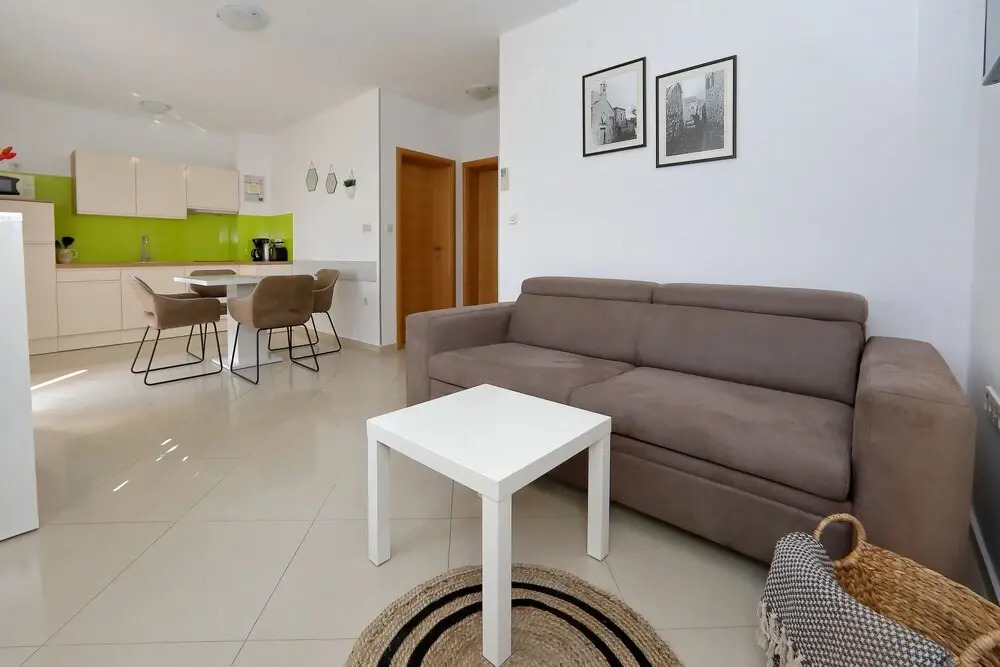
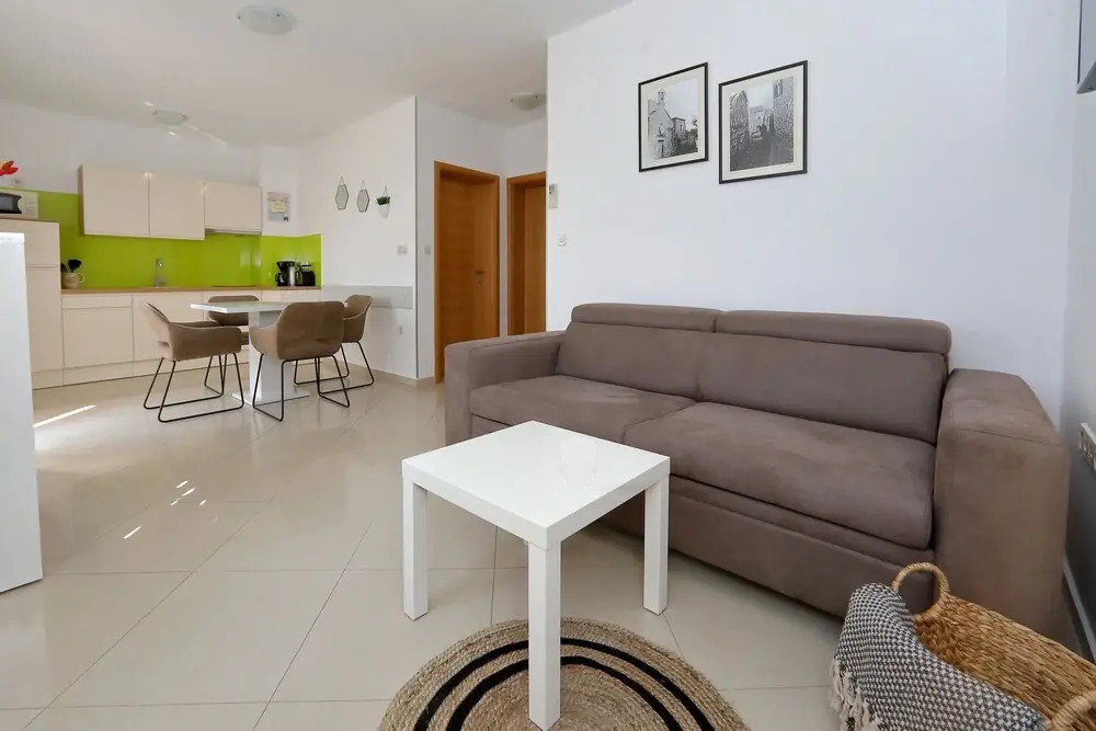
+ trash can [560,435,596,490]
